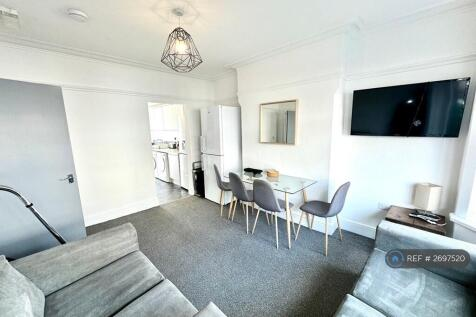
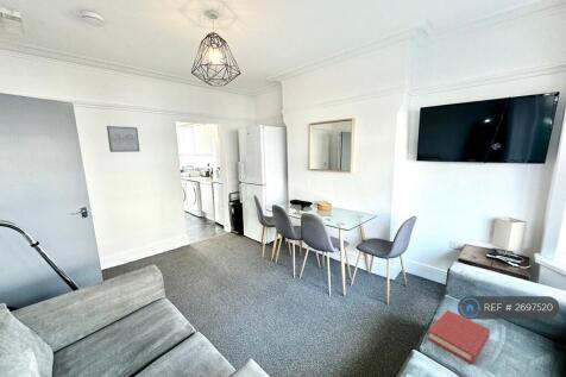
+ hardback book [427,309,491,365]
+ wall art [106,125,140,153]
